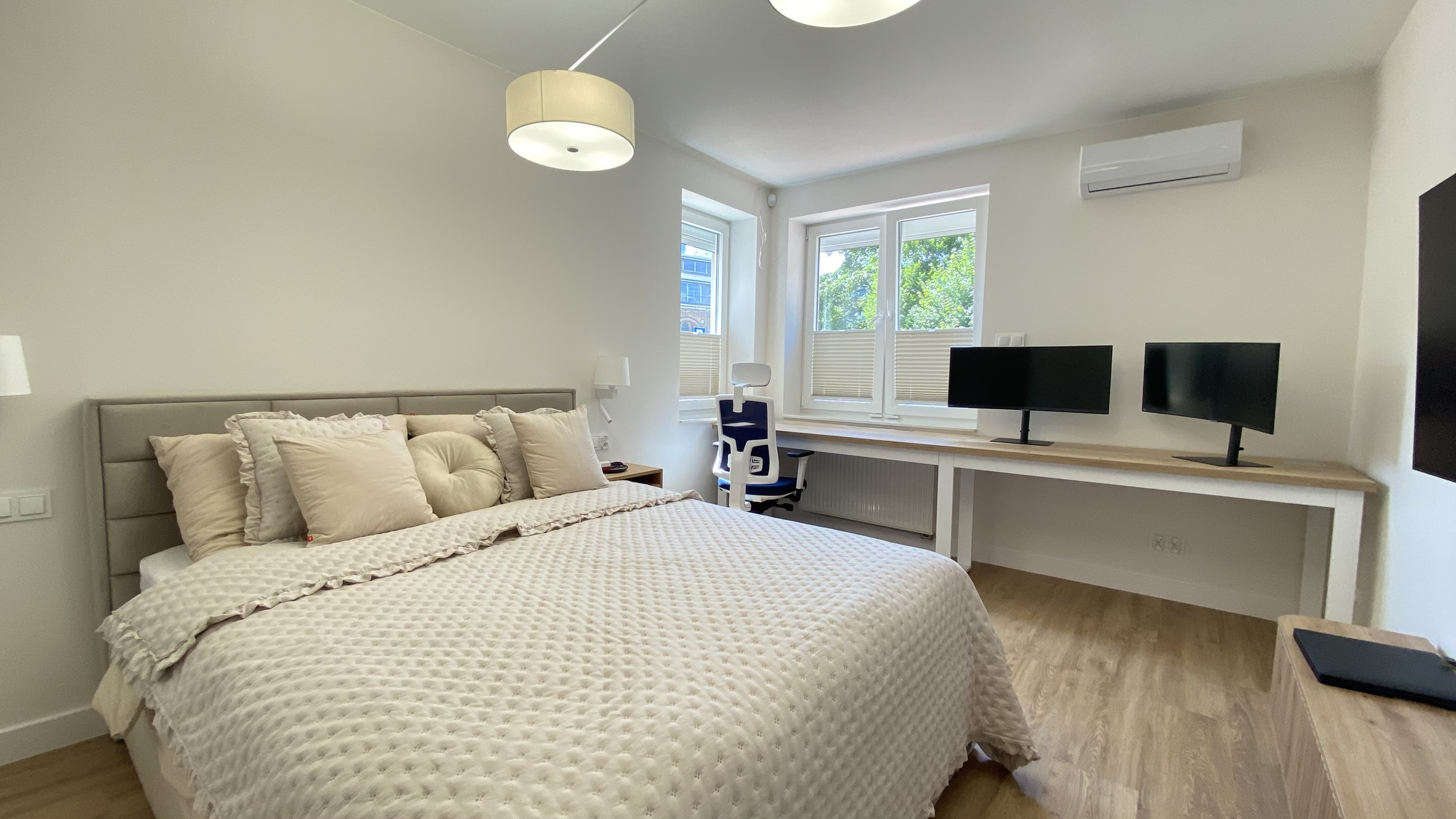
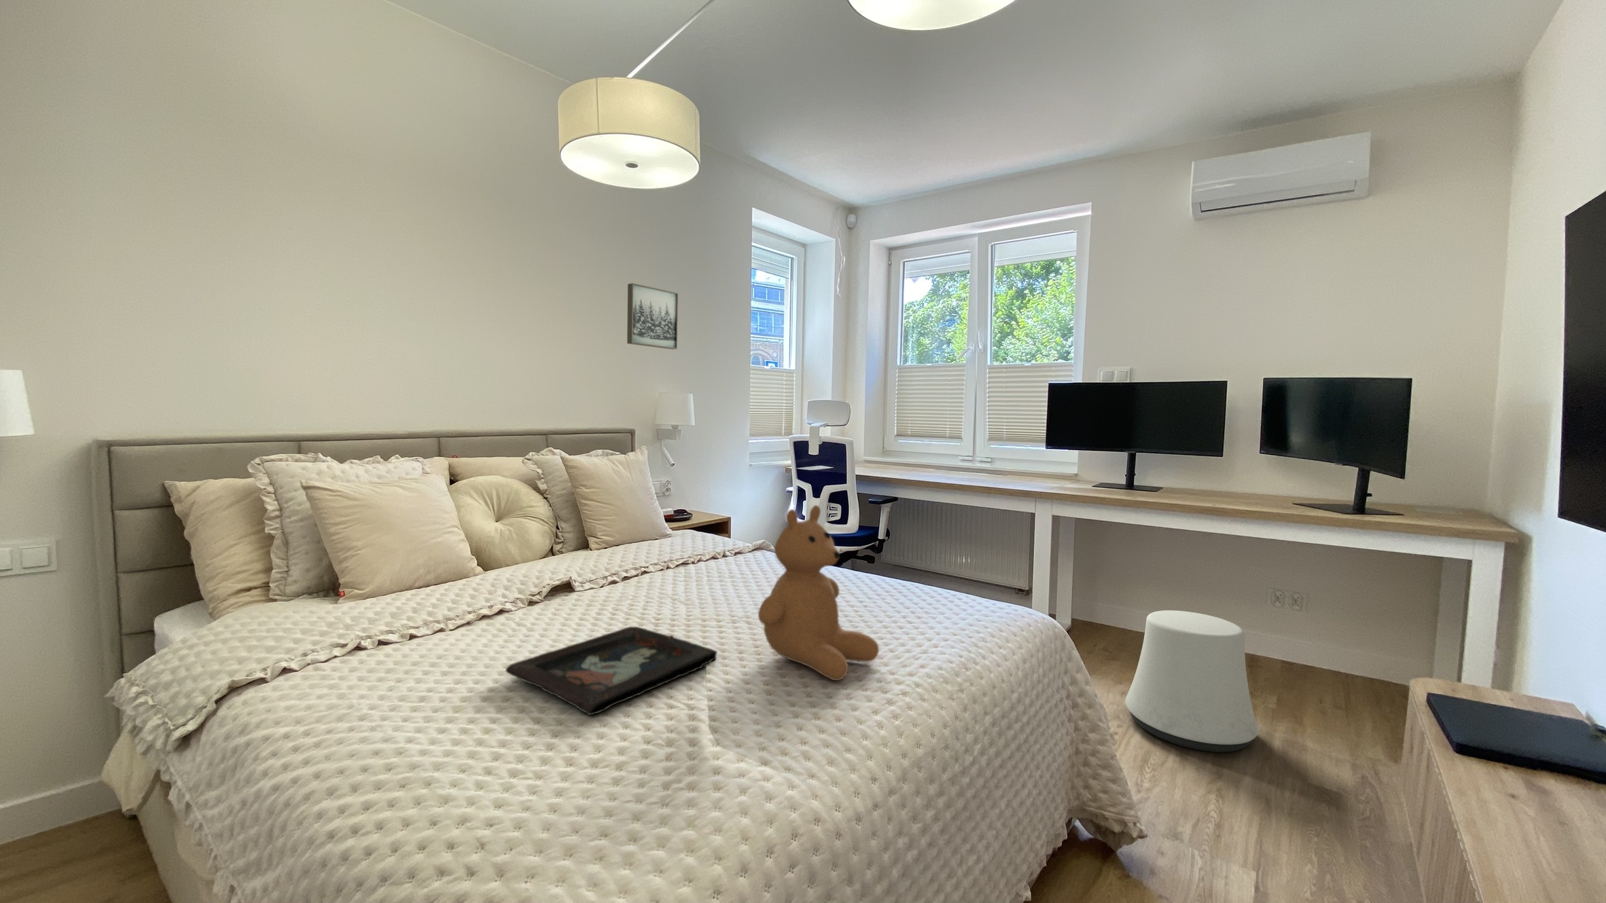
+ decorative tray [505,626,718,717]
+ stool [1125,610,1259,753]
+ wall art [627,282,678,351]
+ teddy bear [758,505,880,681]
